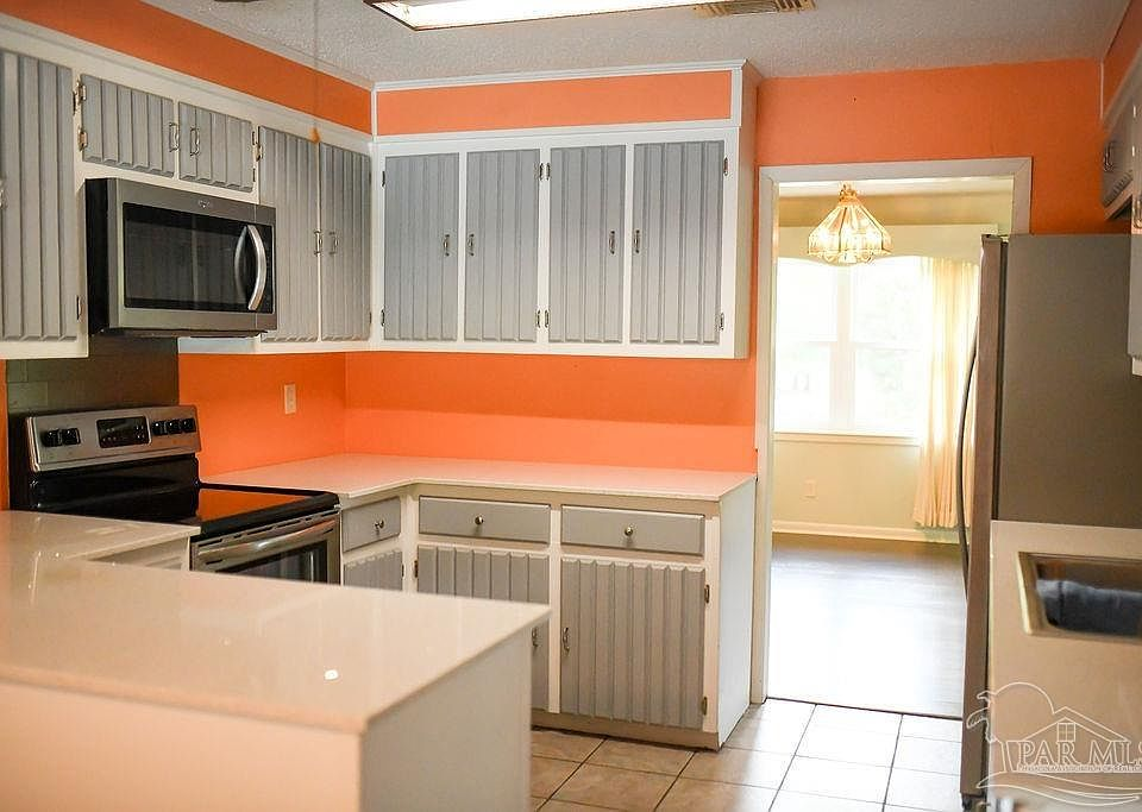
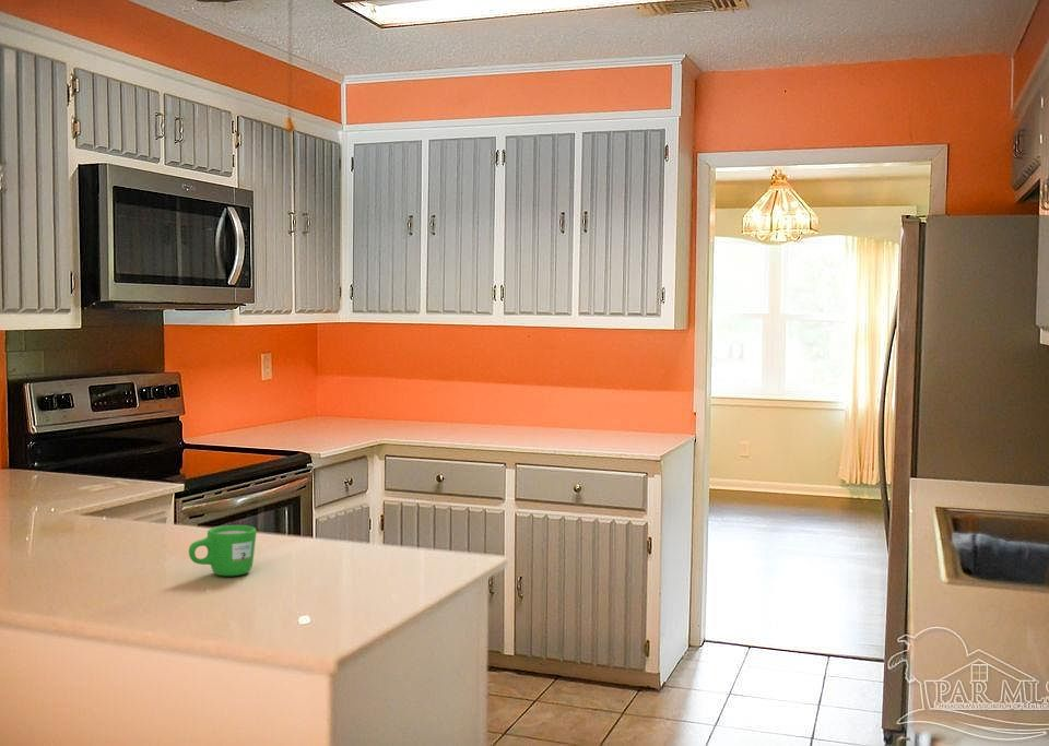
+ mug [188,524,258,577]
